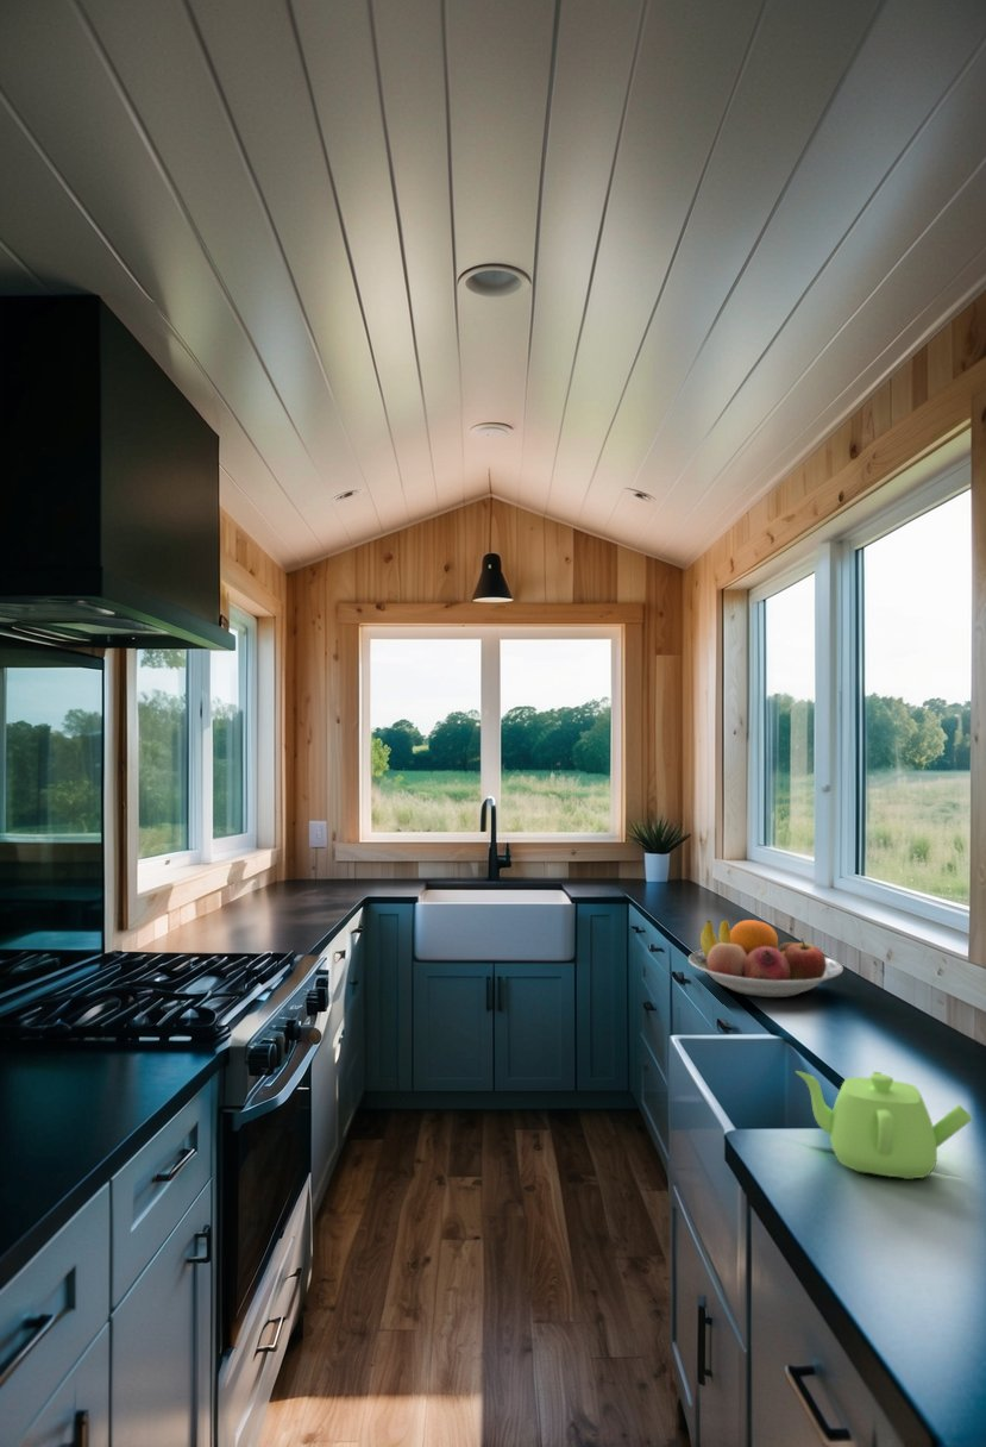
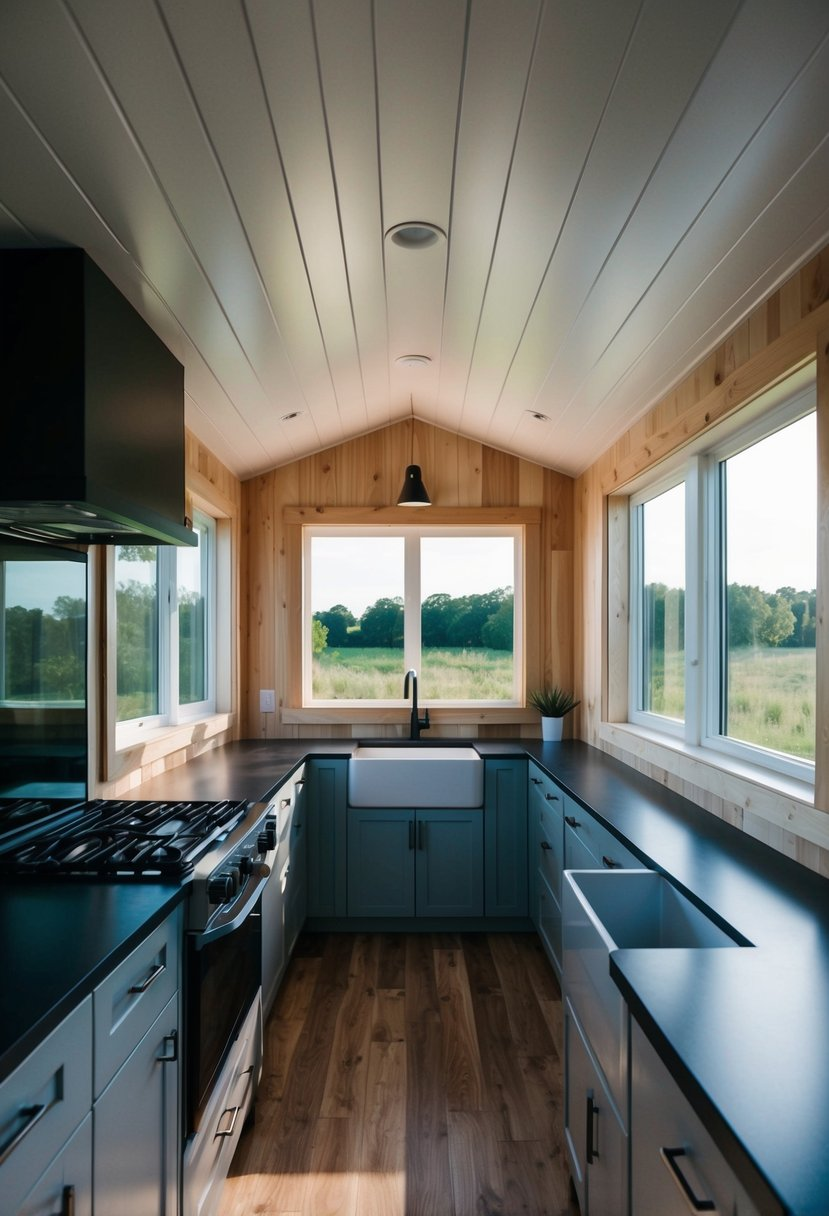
- fruit bowl [687,919,844,998]
- teakettle [795,1070,974,1180]
